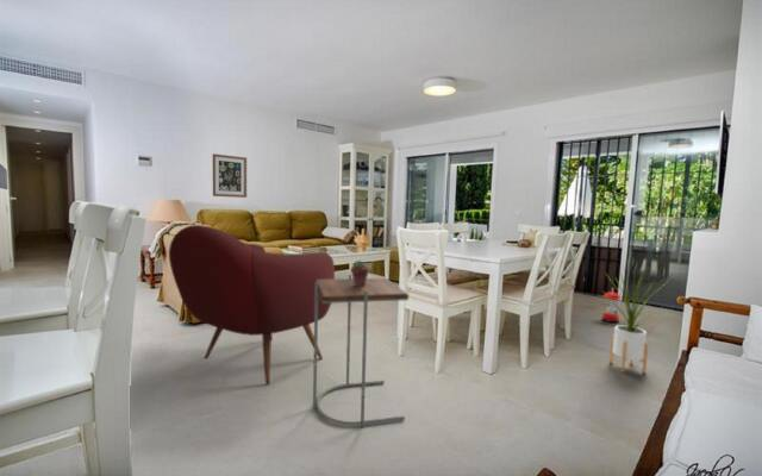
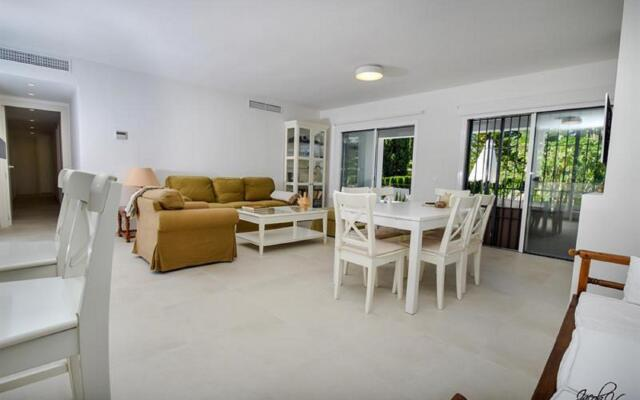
- lantern [600,287,623,324]
- potted succulent [349,259,370,287]
- wall art [212,152,248,199]
- side table [312,273,410,428]
- armchair [168,224,336,386]
- house plant [599,264,672,375]
